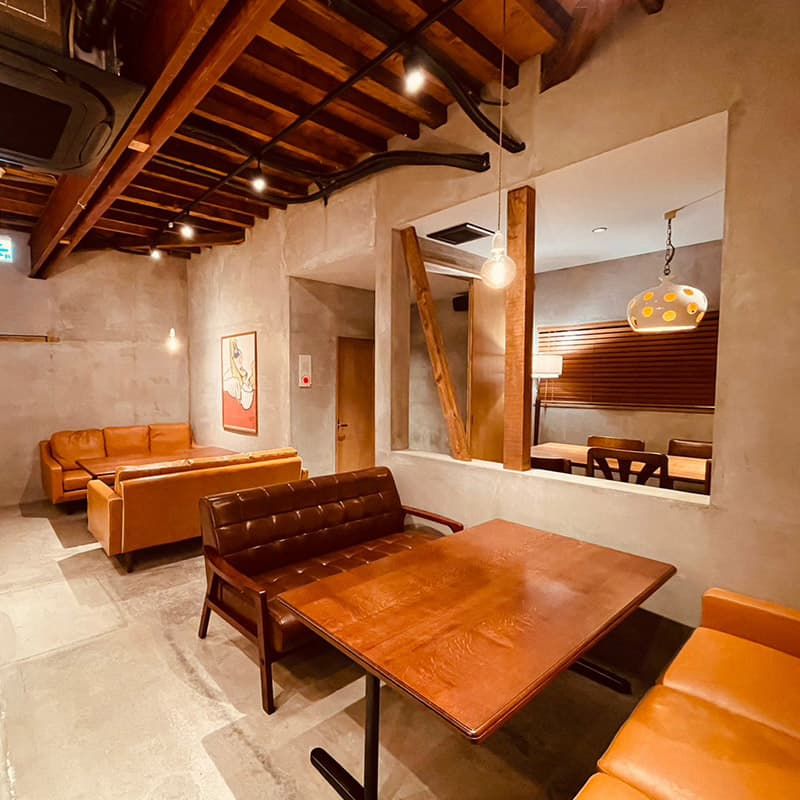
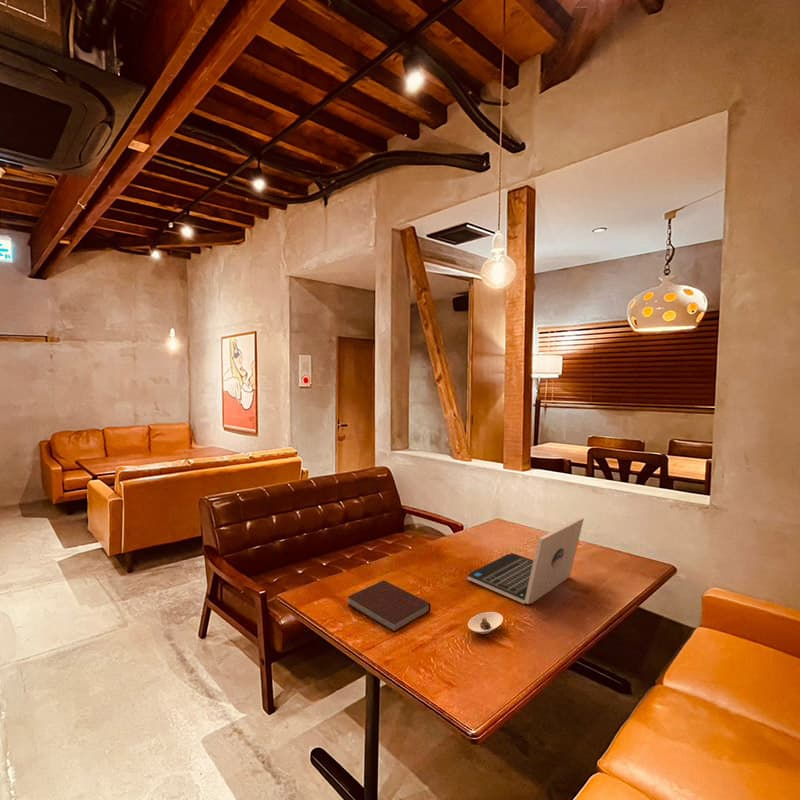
+ laptop [466,516,585,605]
+ notebook [347,579,432,633]
+ saucer [467,611,504,635]
